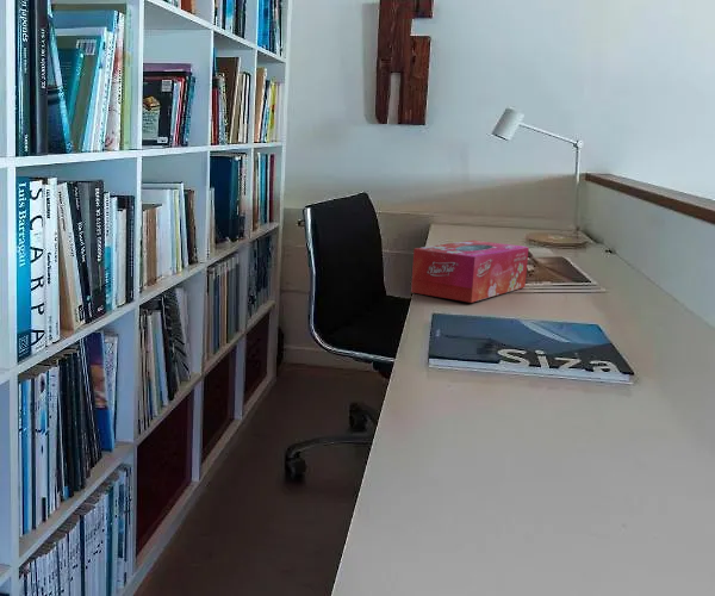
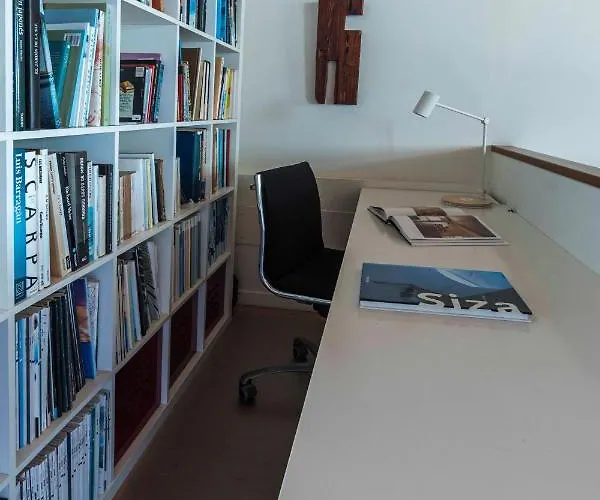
- tissue box [410,240,530,304]
